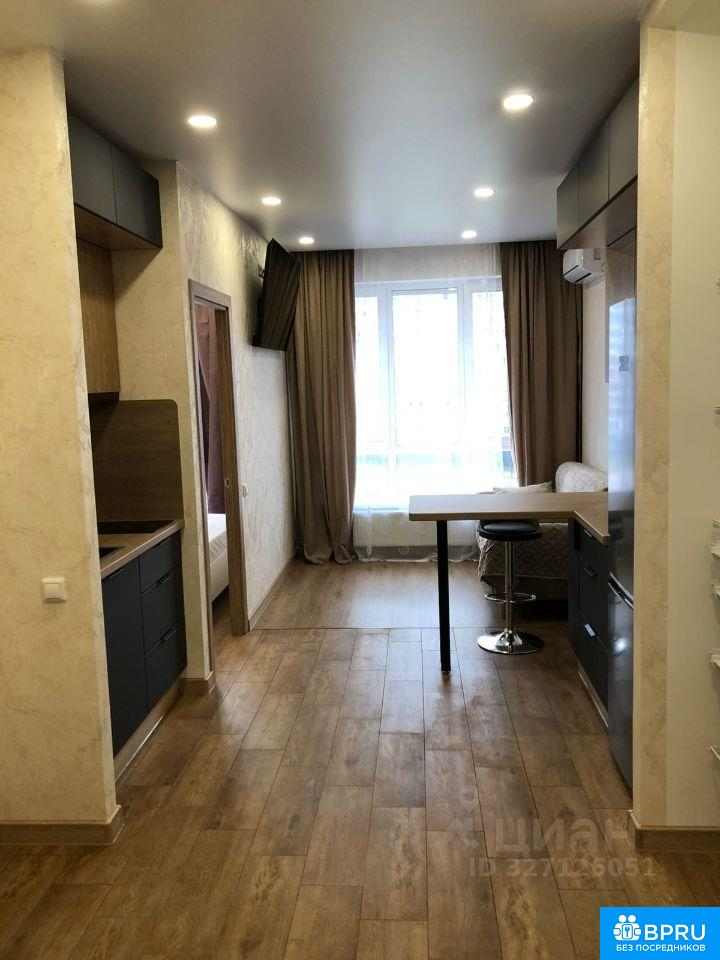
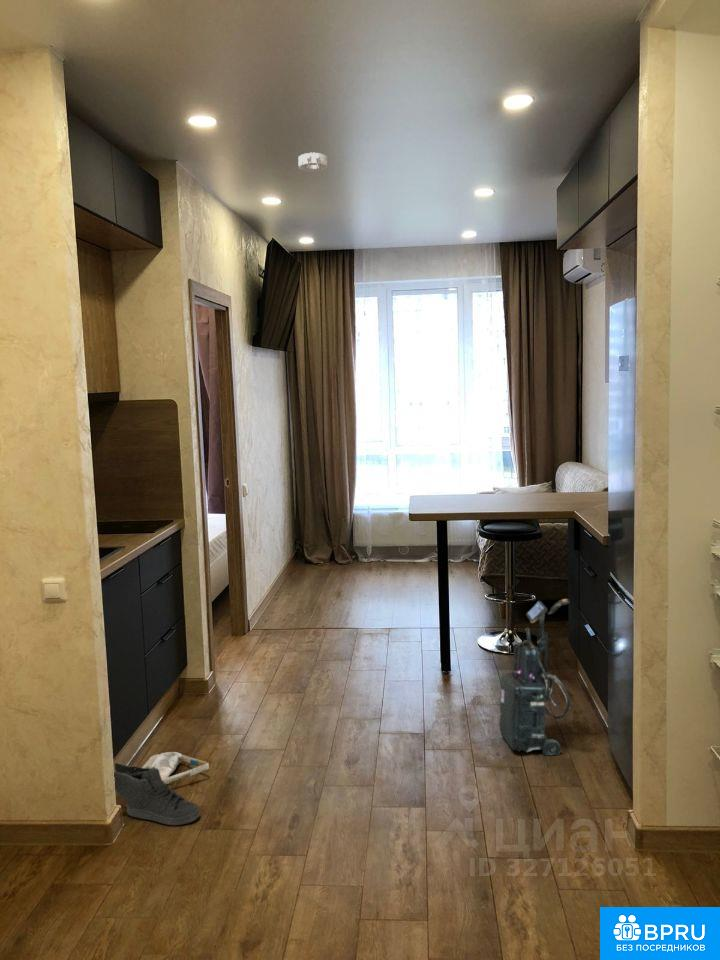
+ vacuum cleaner [499,598,572,756]
+ smoke detector [297,152,328,172]
+ bag [141,751,210,785]
+ sneaker [113,761,201,826]
